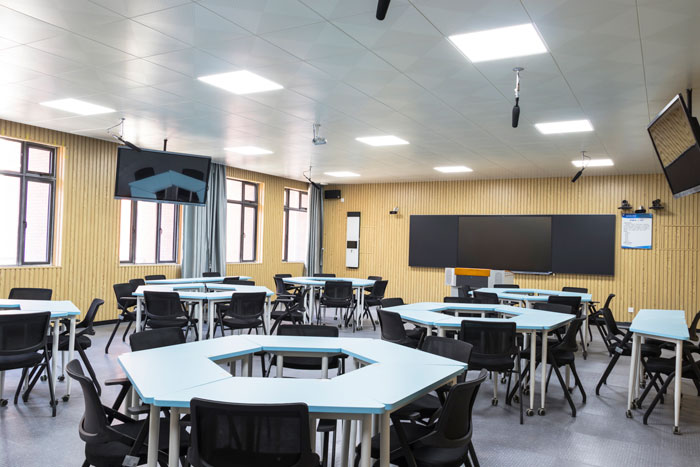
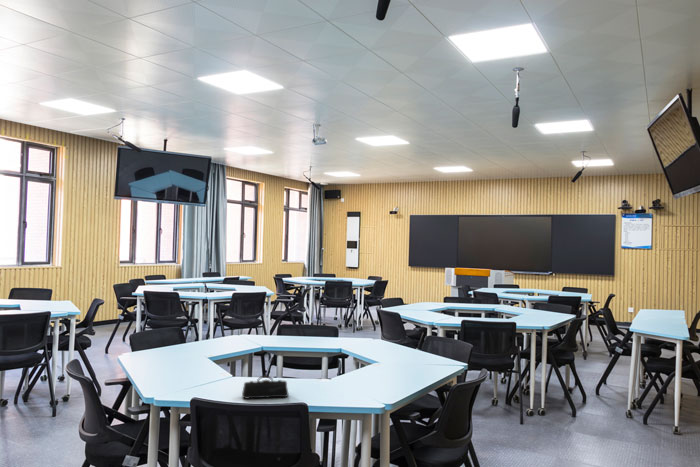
+ pencil case [241,374,290,400]
